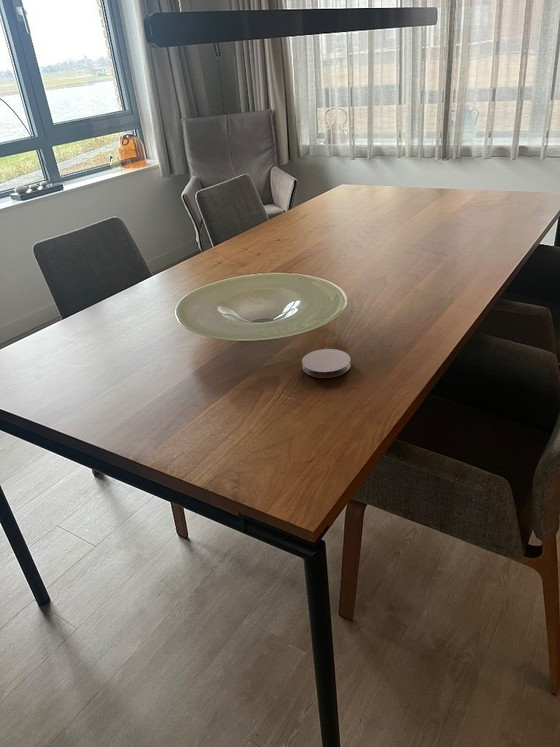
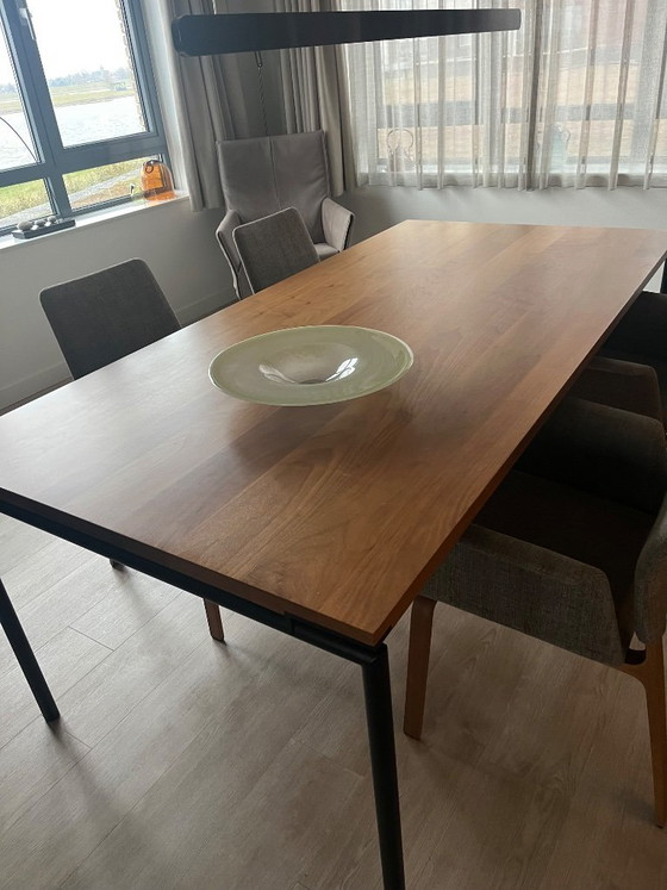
- coaster [301,348,352,379]
